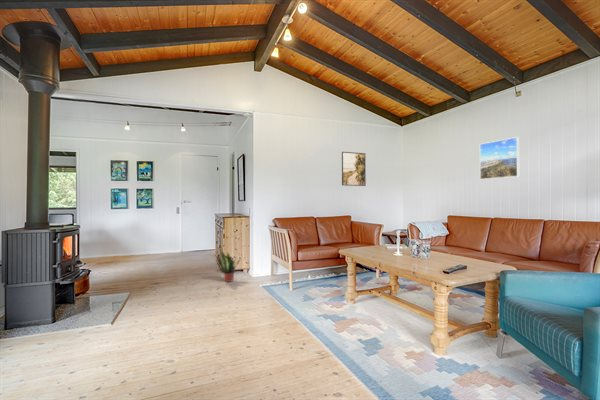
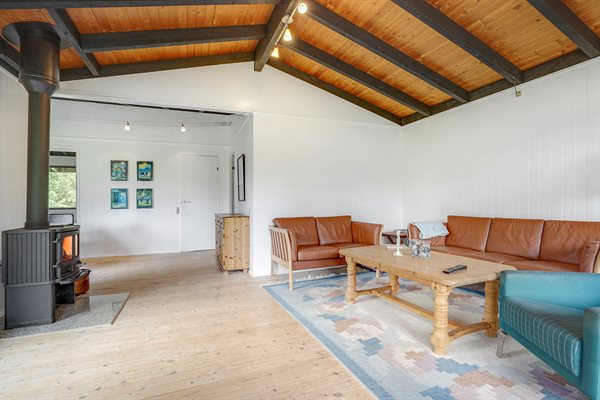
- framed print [479,136,520,180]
- potted plant [217,248,241,283]
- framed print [341,151,367,187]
